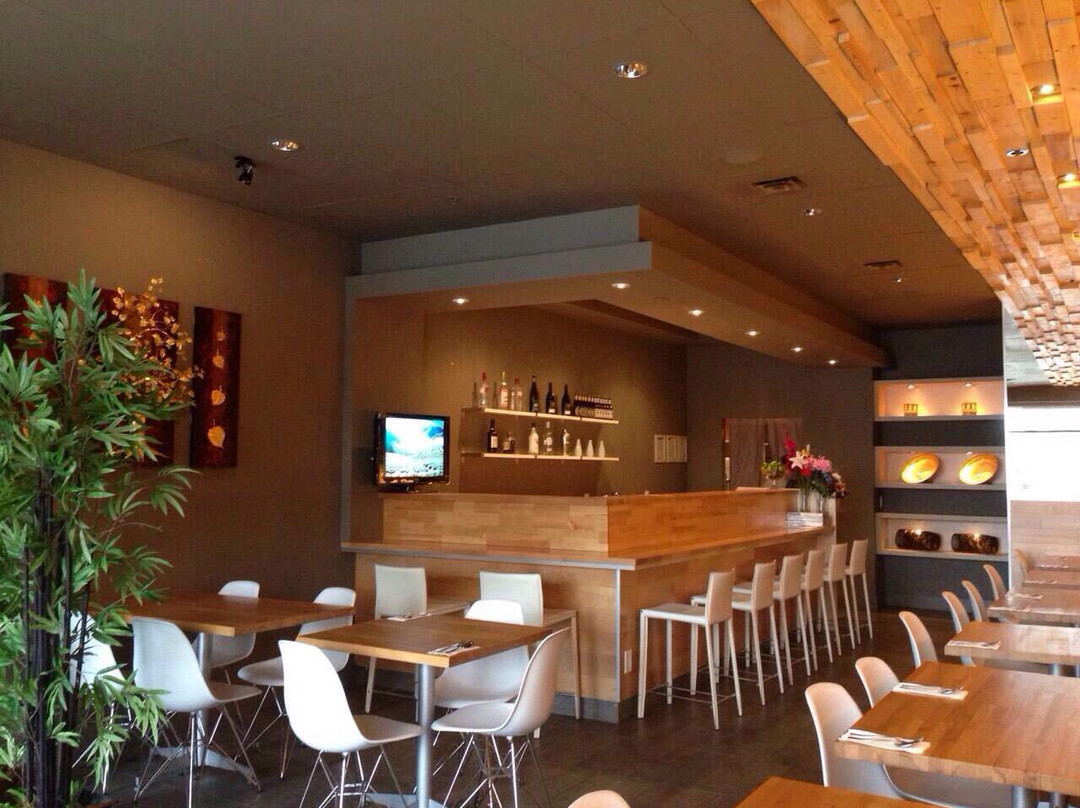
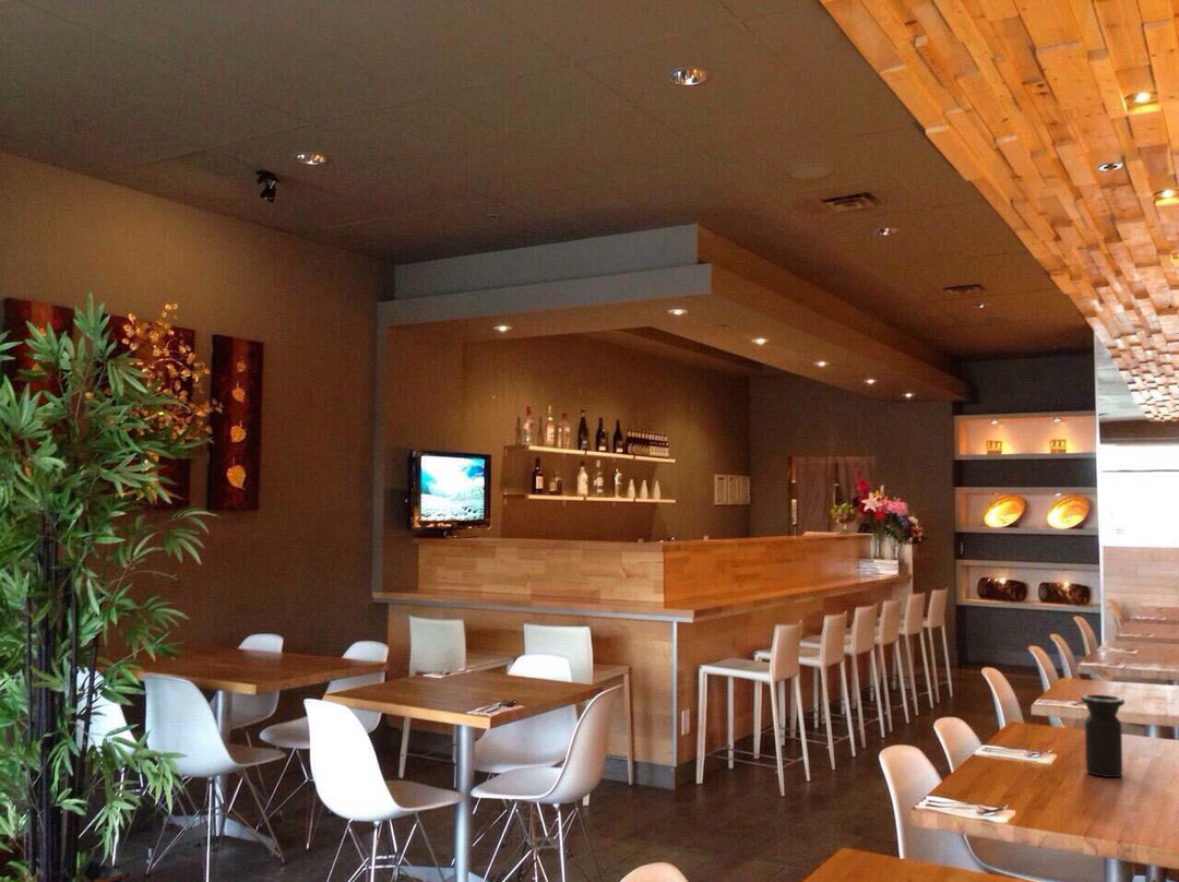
+ vase [1080,693,1126,778]
